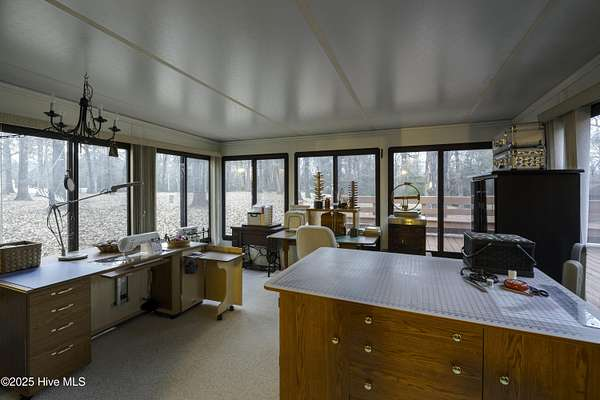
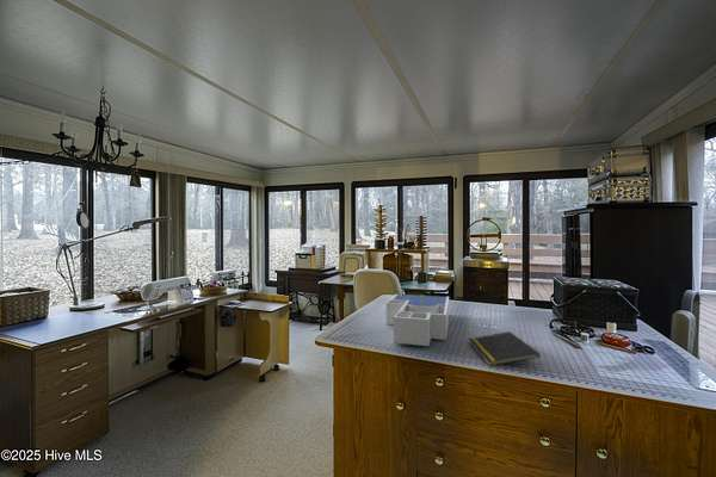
+ desk organizer [385,293,450,347]
+ notepad [468,330,542,367]
